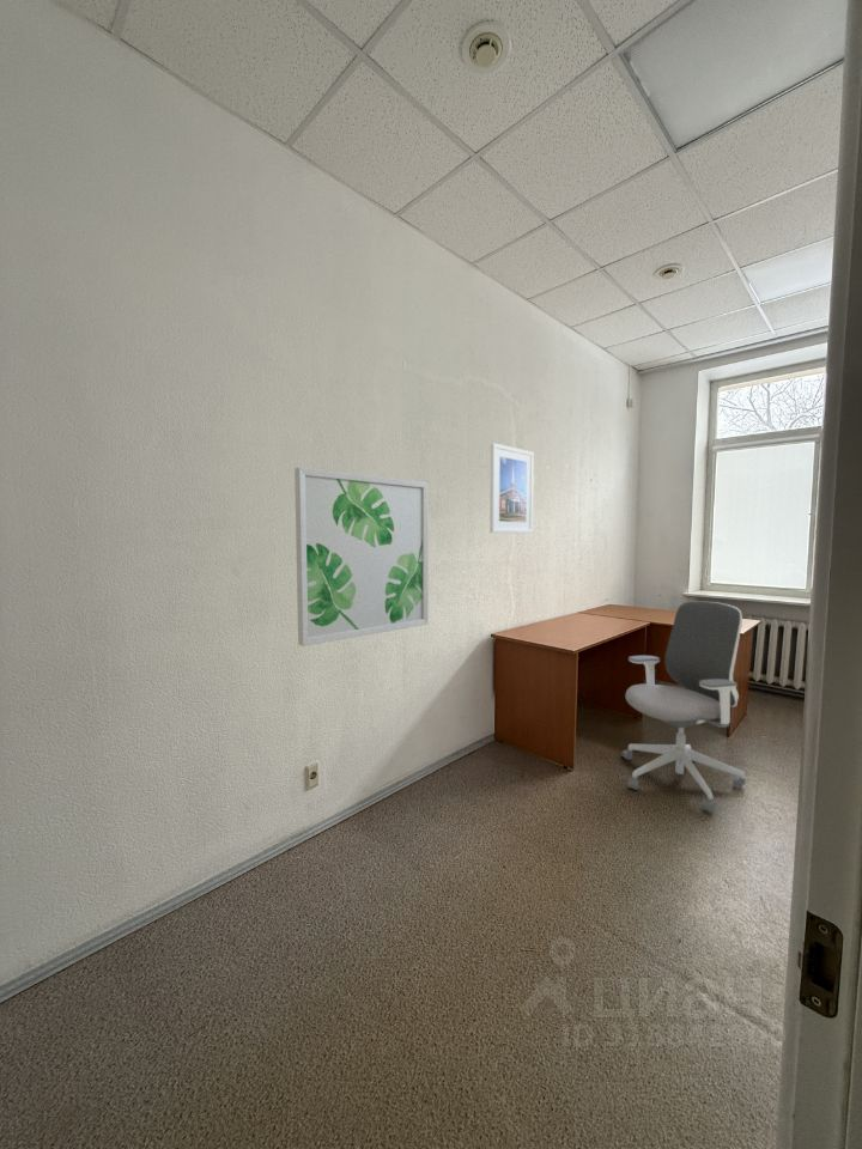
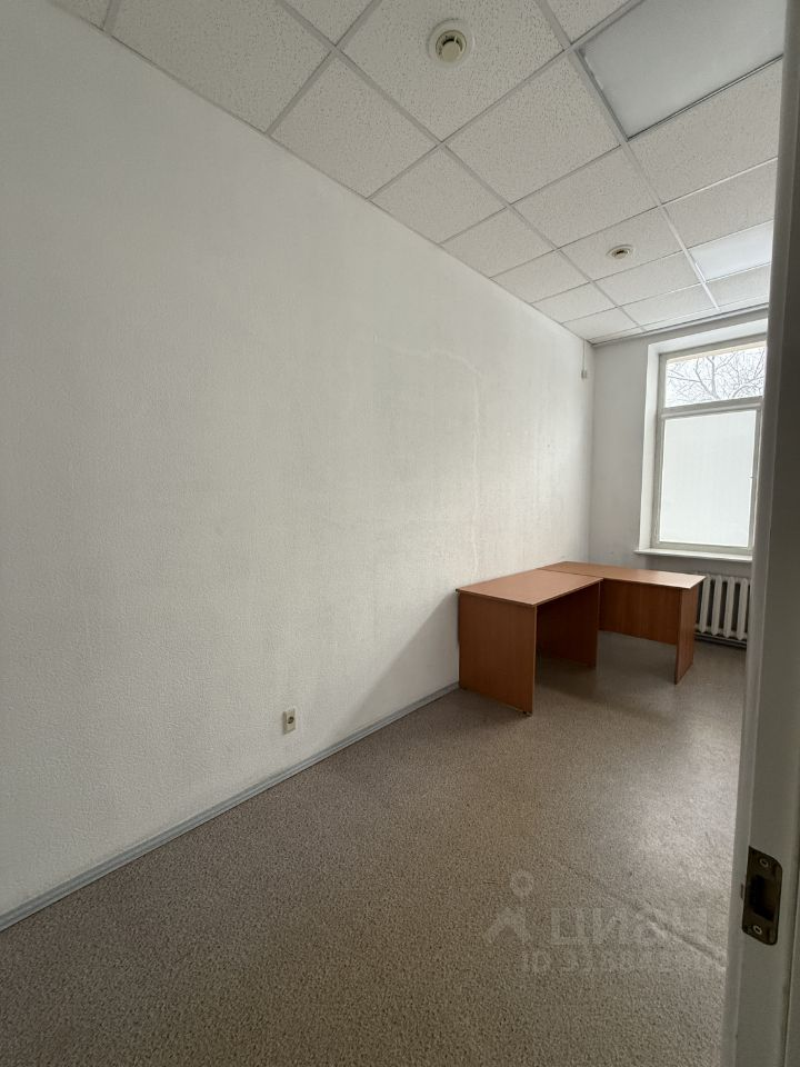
- office chair [621,600,746,814]
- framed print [488,442,535,534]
- wall art [293,466,430,648]
